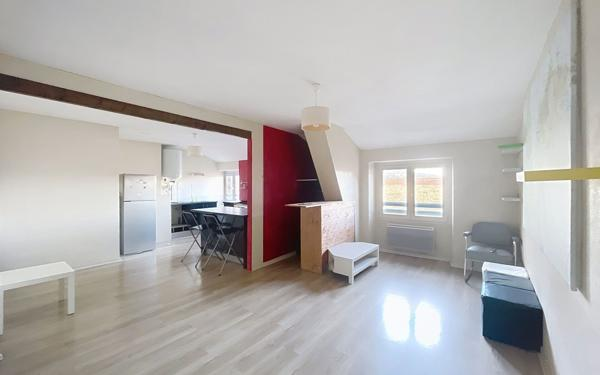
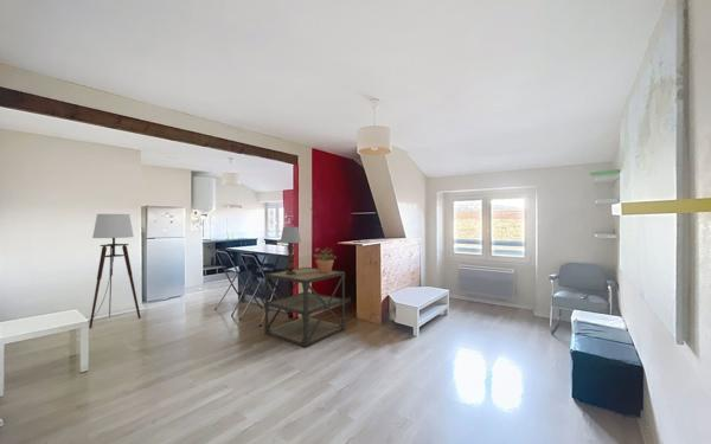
+ floor lamp [88,213,142,329]
+ table lamp [280,226,302,275]
+ shelving unit [263,266,346,348]
+ potted plant [313,247,338,274]
